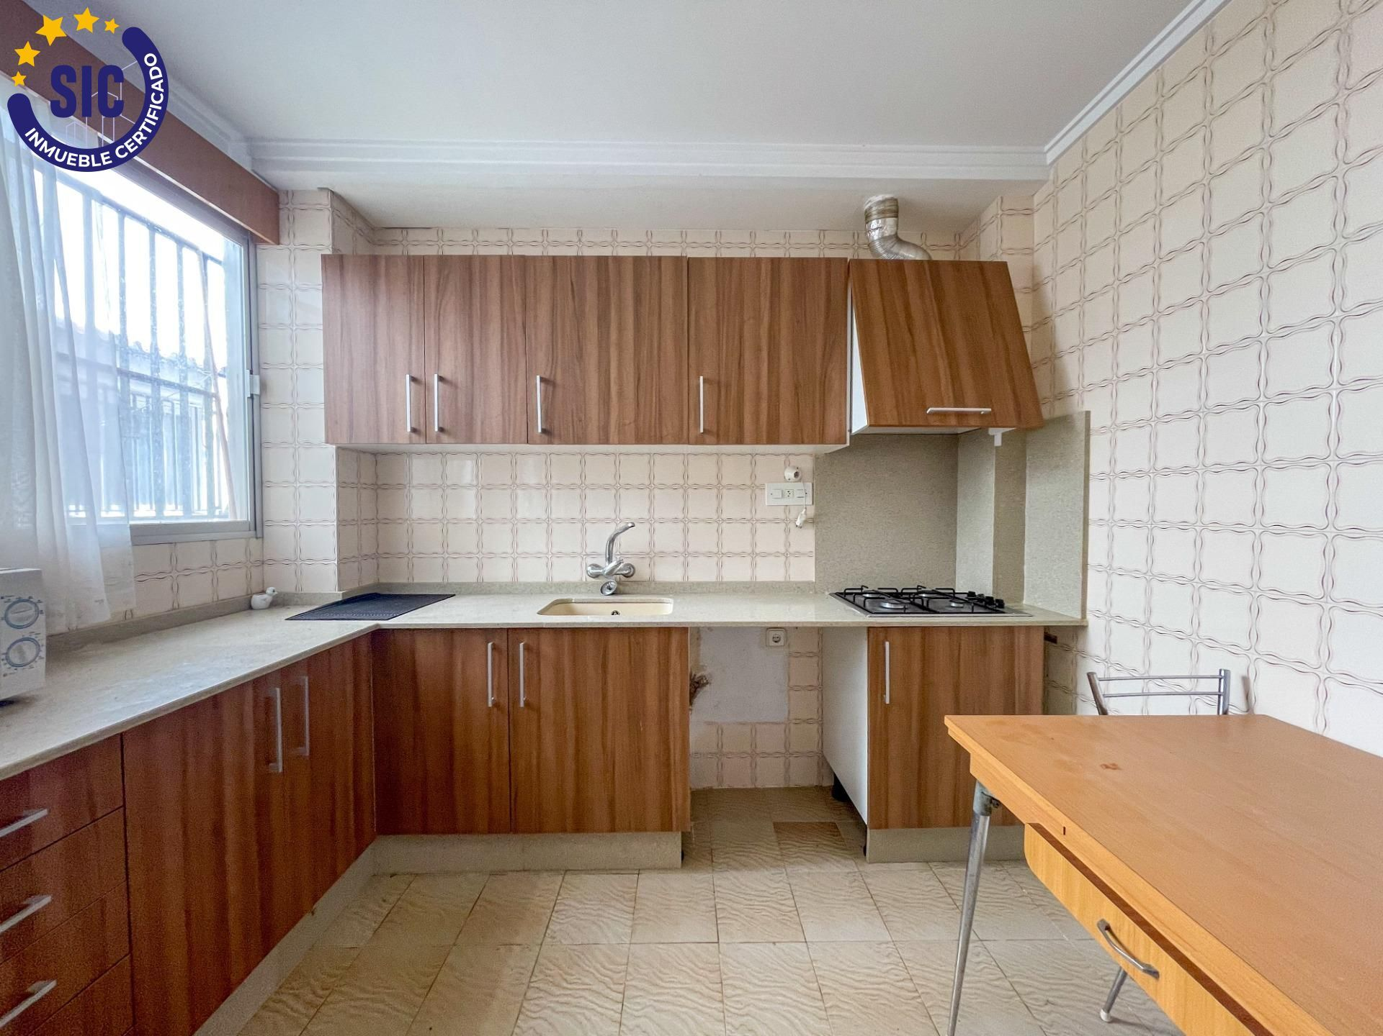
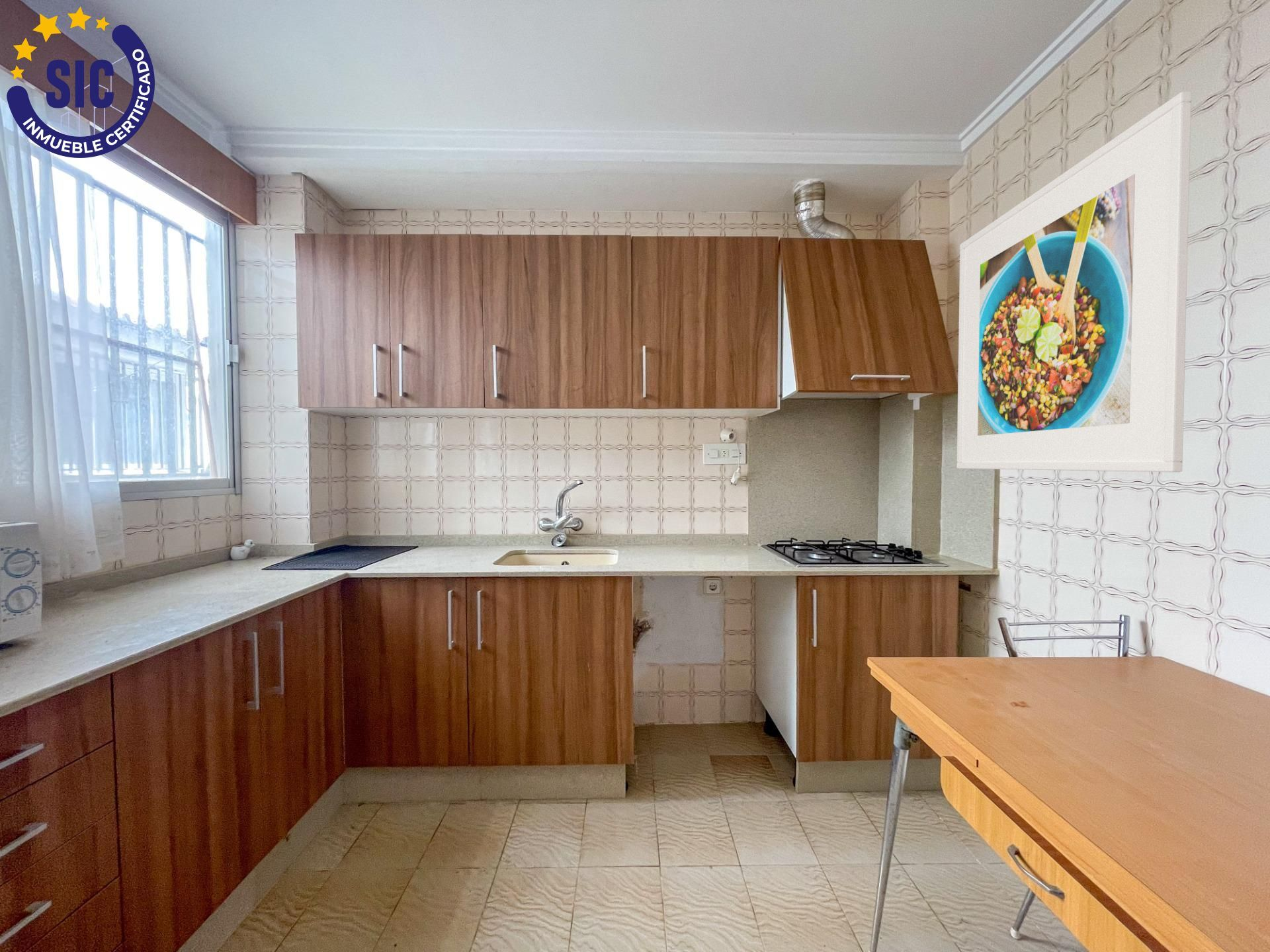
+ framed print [956,91,1192,473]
